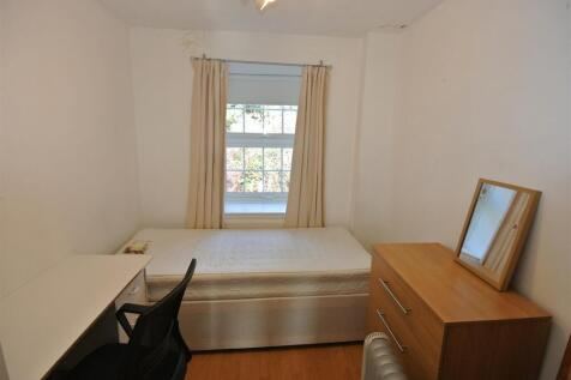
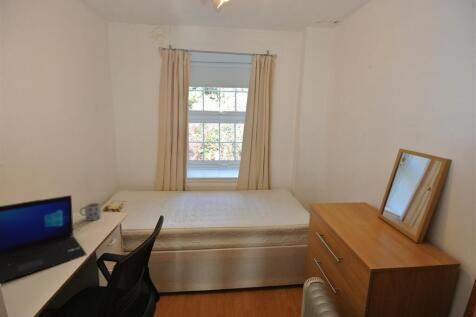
+ mug [79,202,102,222]
+ laptop [0,194,88,284]
